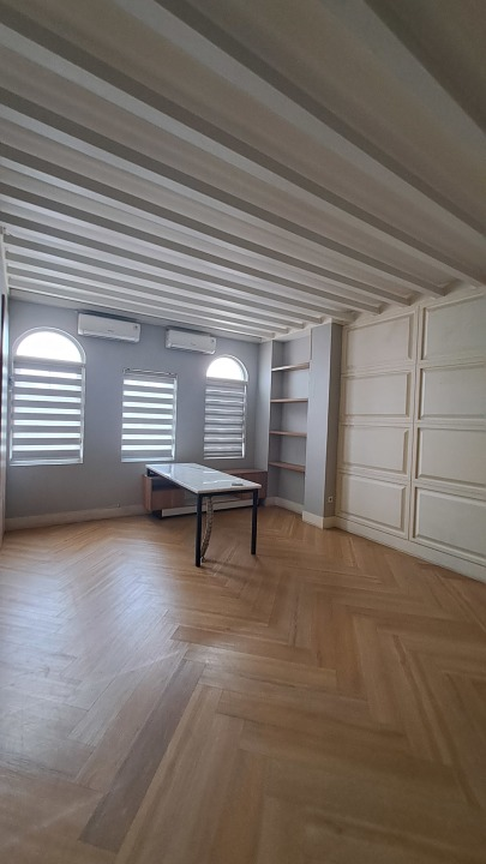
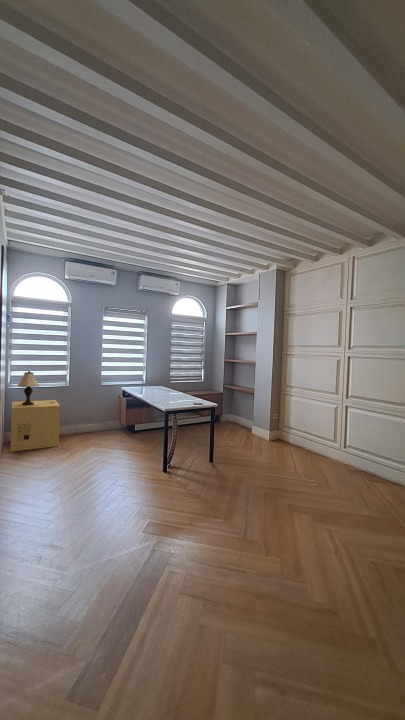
+ lamp [16,370,40,405]
+ cardboard box [9,399,61,453]
